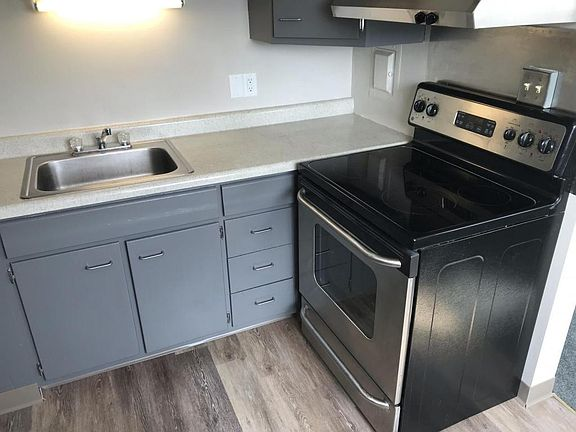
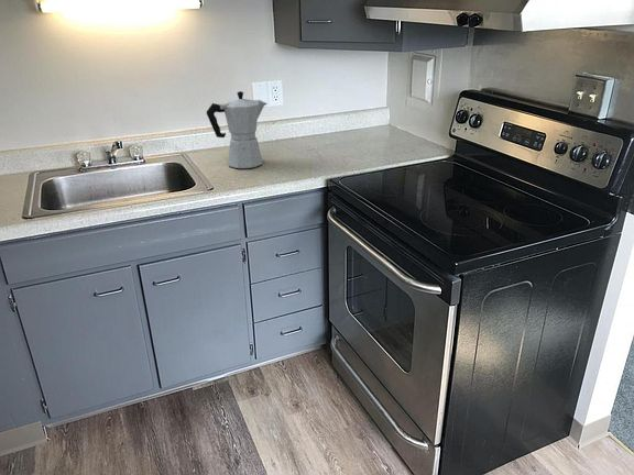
+ moka pot [206,90,269,169]
